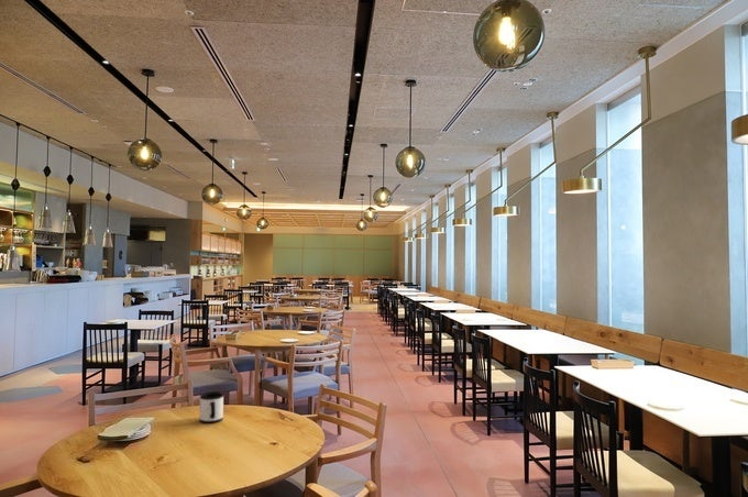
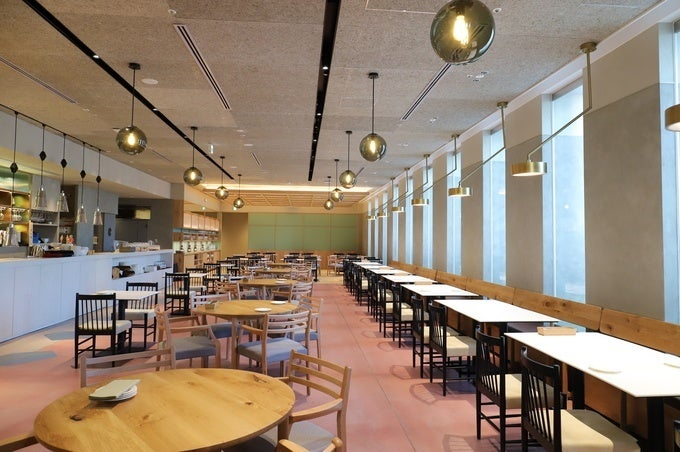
- mug [199,390,224,424]
